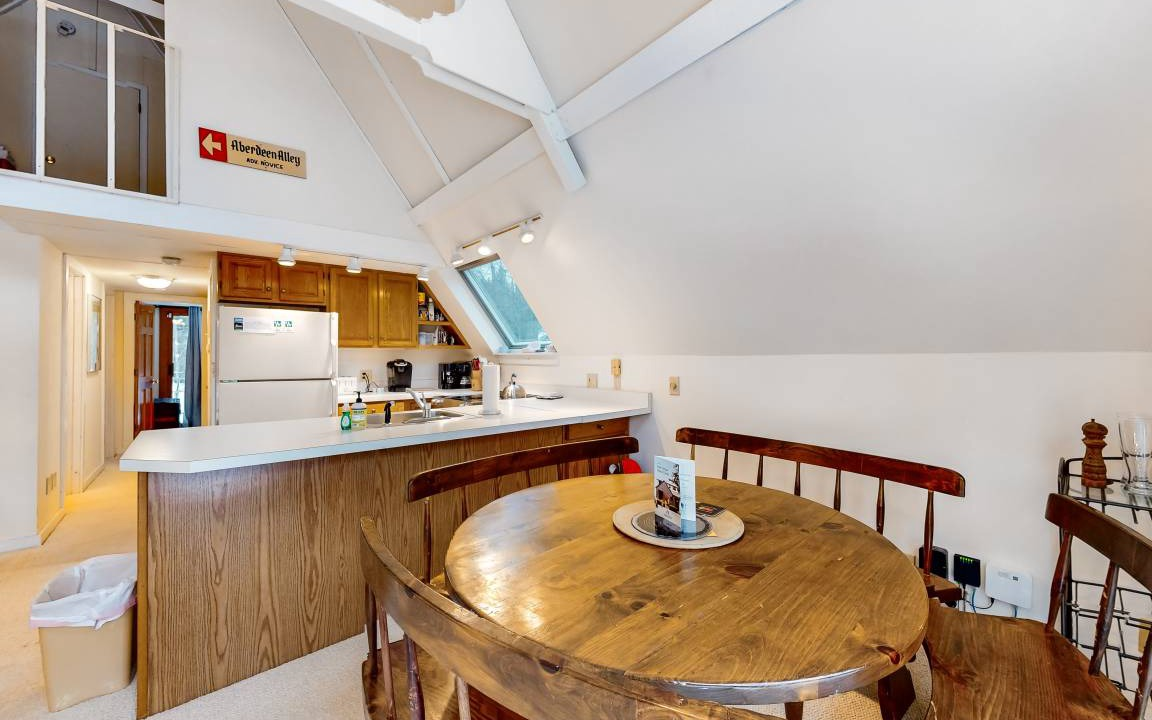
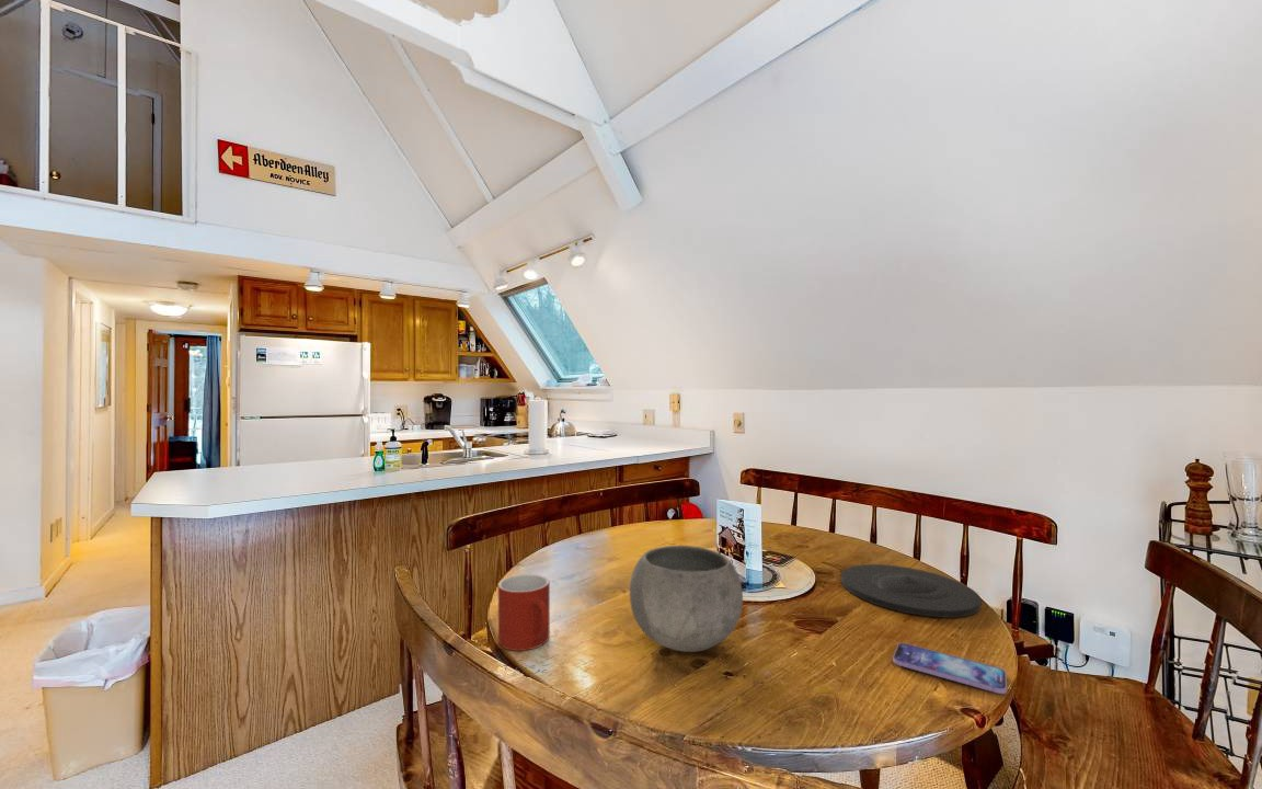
+ mug [497,573,551,652]
+ plate [840,563,982,619]
+ bowl [629,545,744,653]
+ smartphone [892,642,1008,695]
